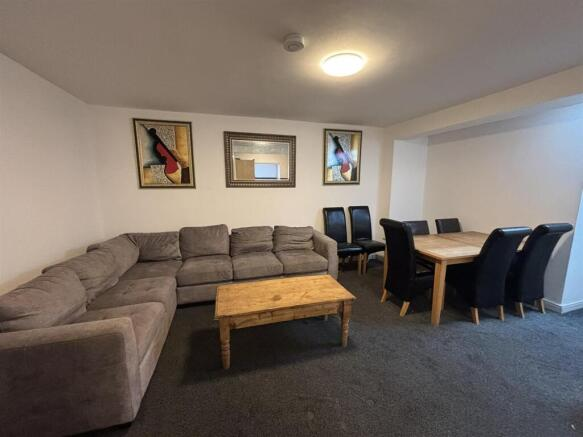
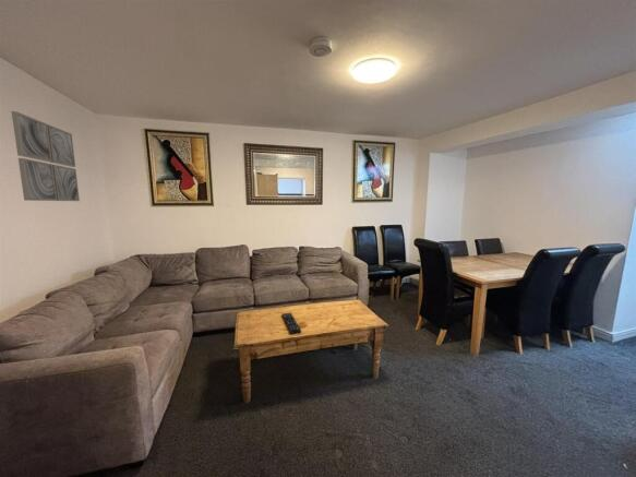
+ remote control [280,311,302,335]
+ wall art [11,110,81,202]
